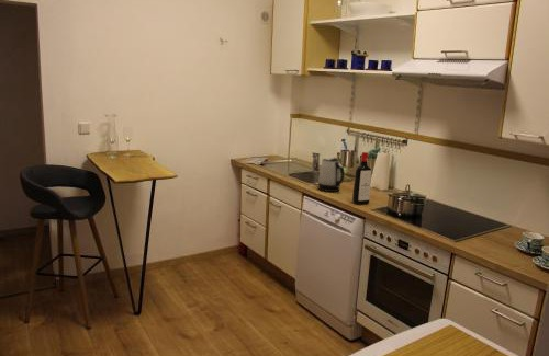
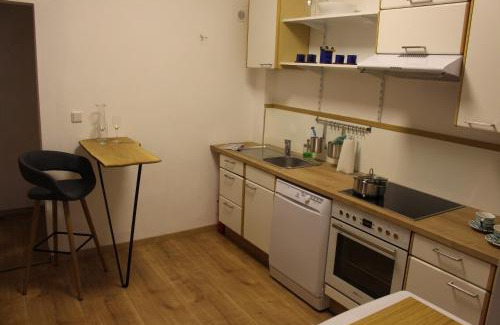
- liquor bottle [351,151,372,205]
- kettle [317,157,346,193]
